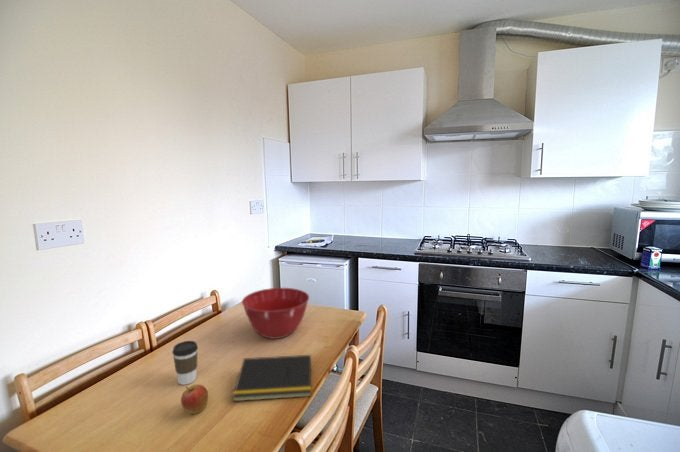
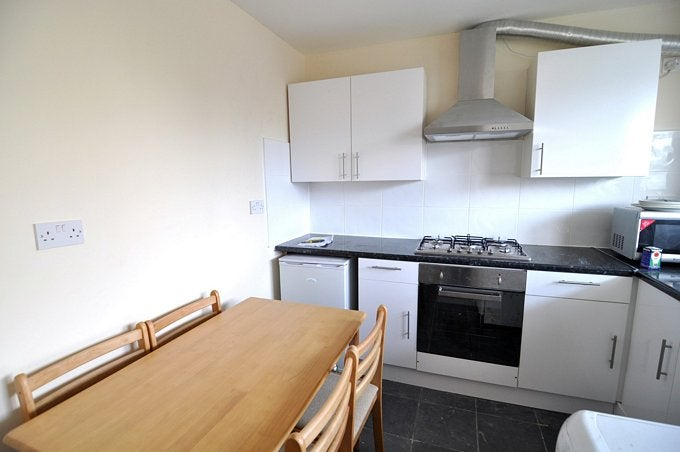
- notepad [231,354,312,402]
- mixing bowl [241,287,310,340]
- coffee cup [171,340,199,386]
- fruit [180,383,209,415]
